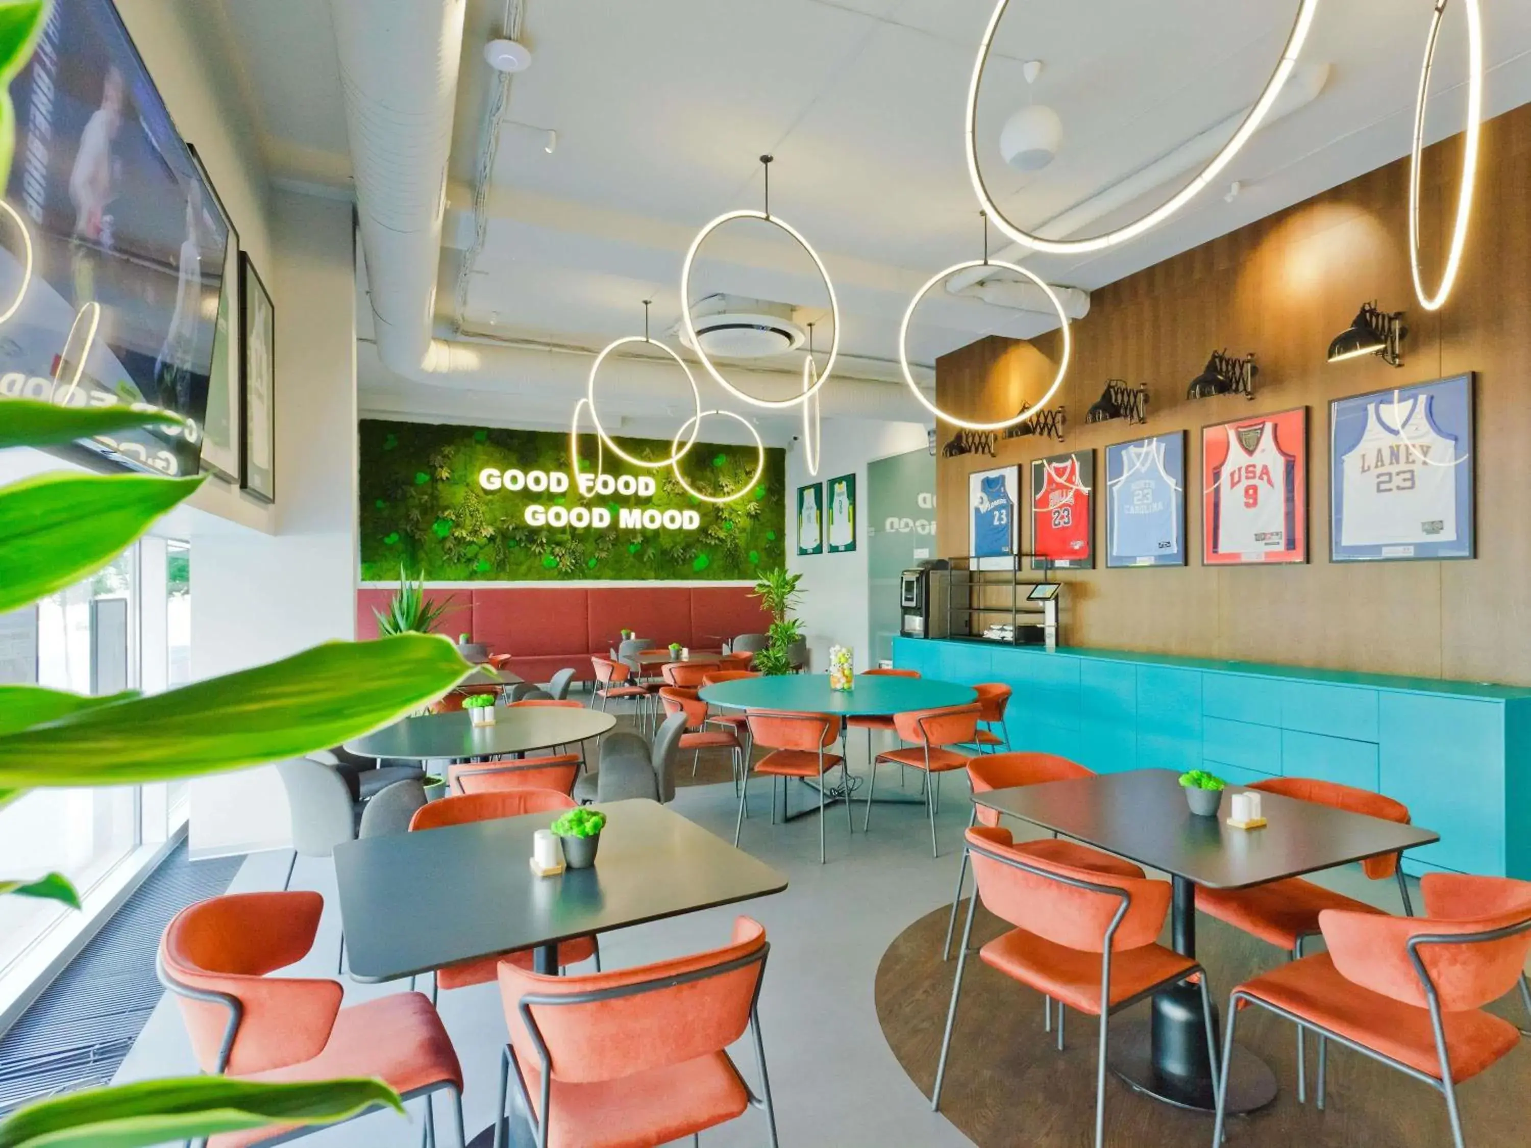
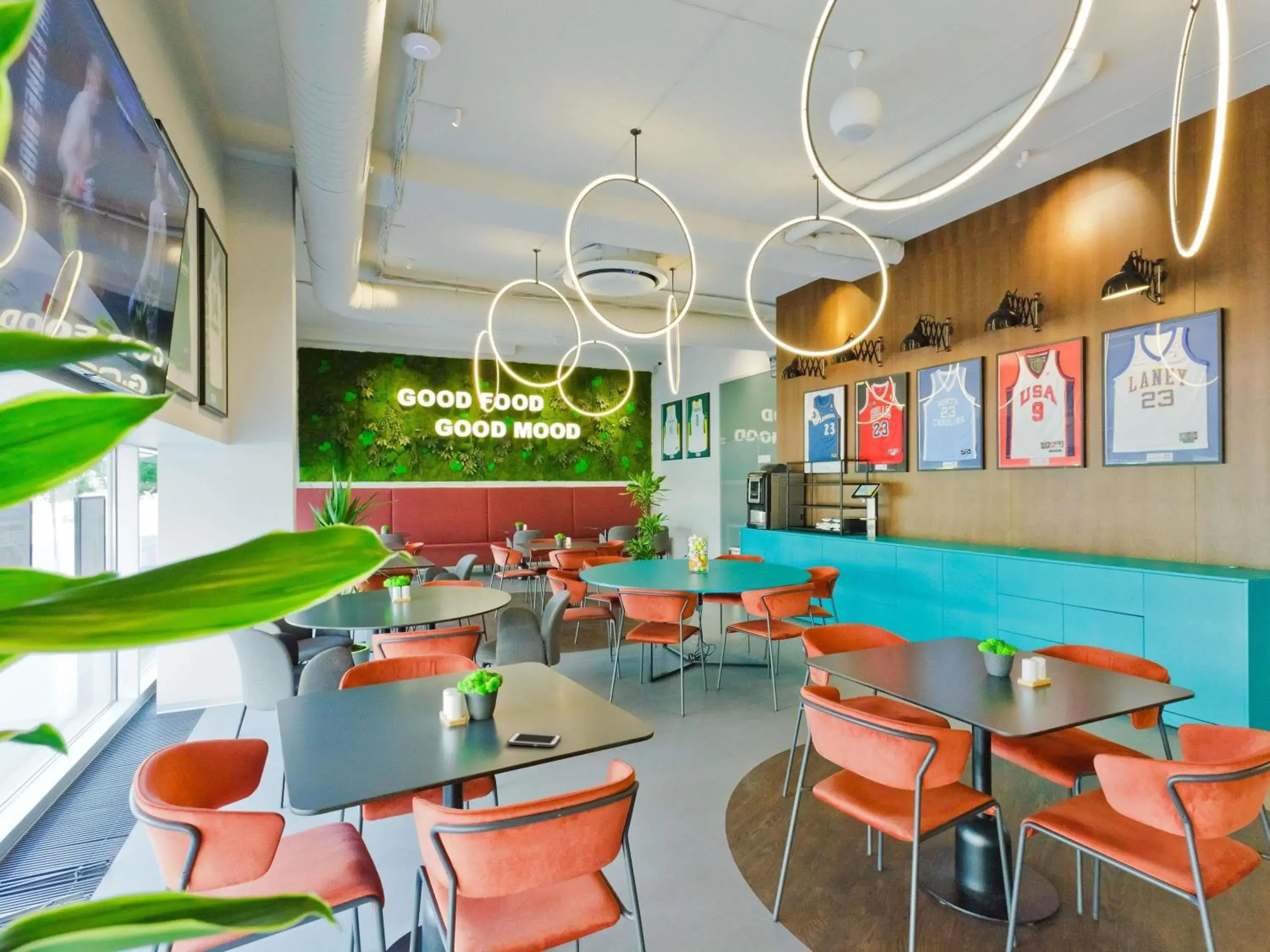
+ cell phone [507,732,561,748]
